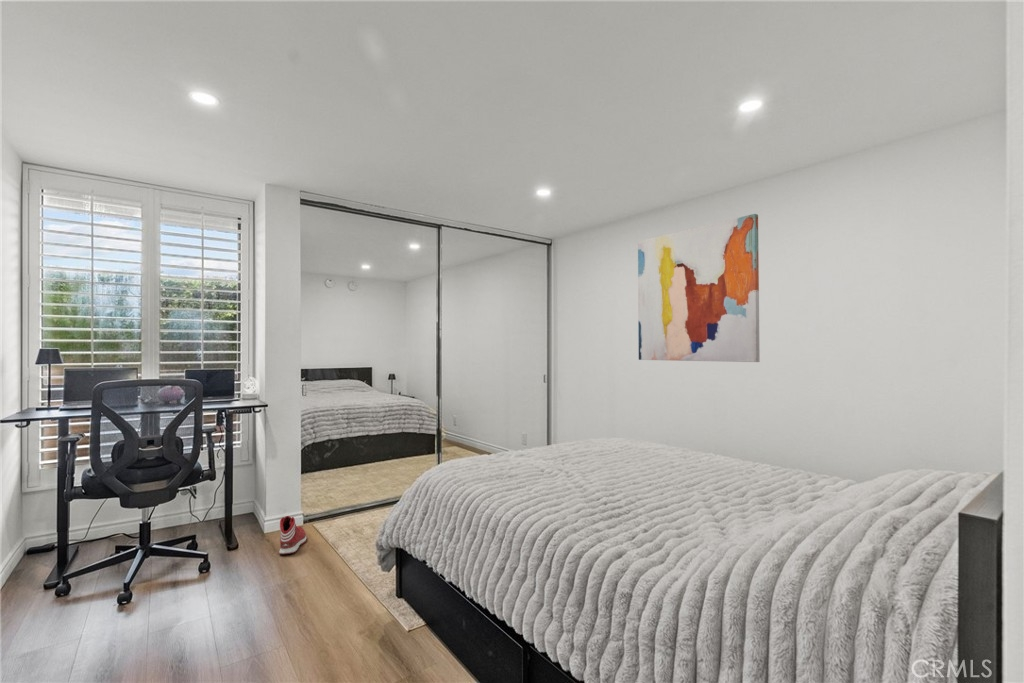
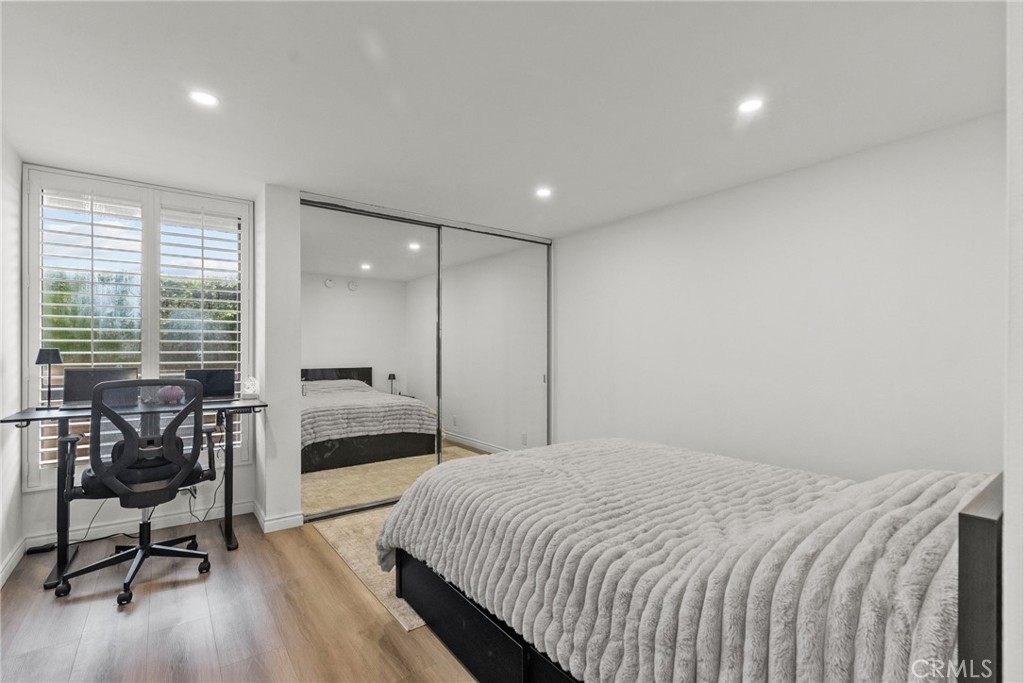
- wall art [637,213,761,363]
- sneaker [278,515,307,555]
